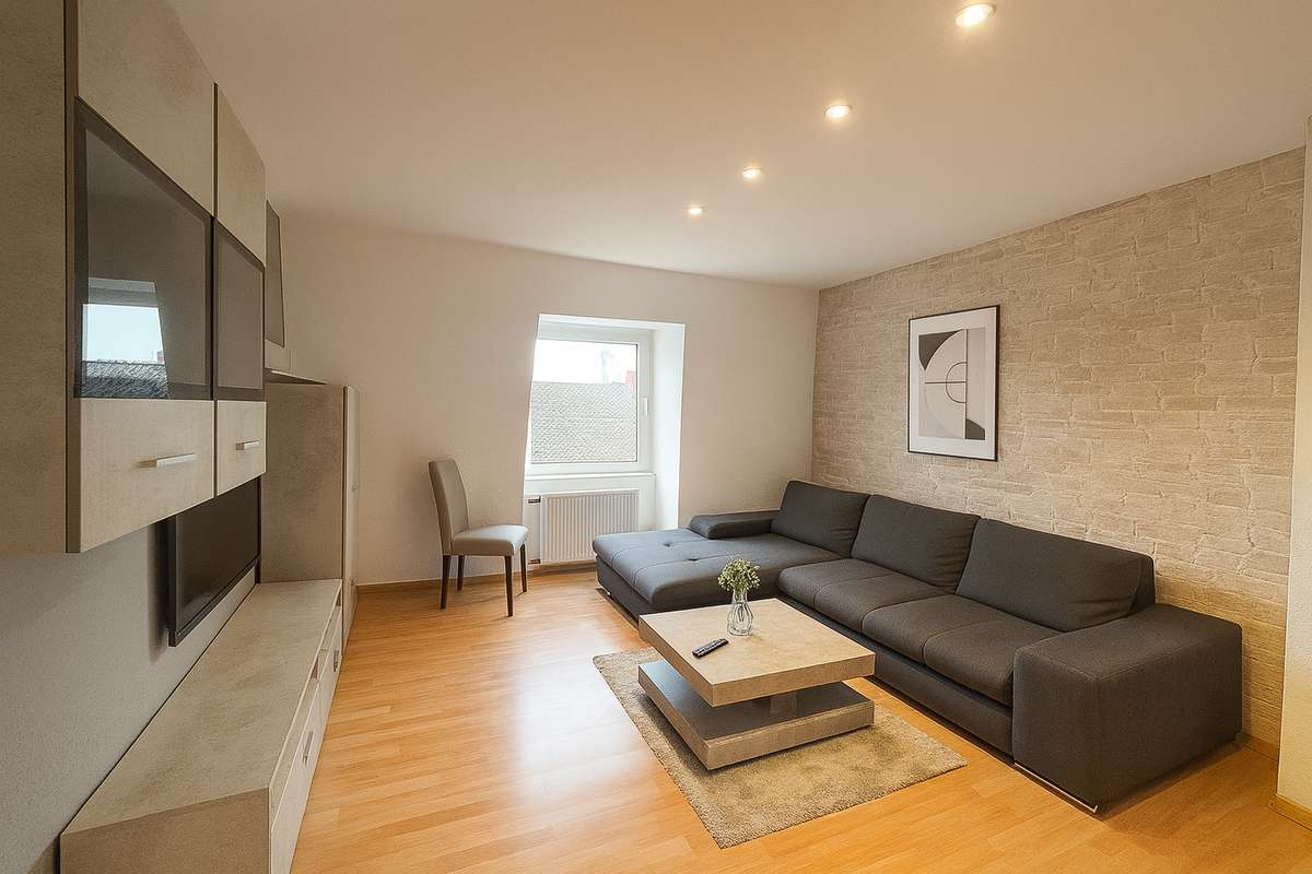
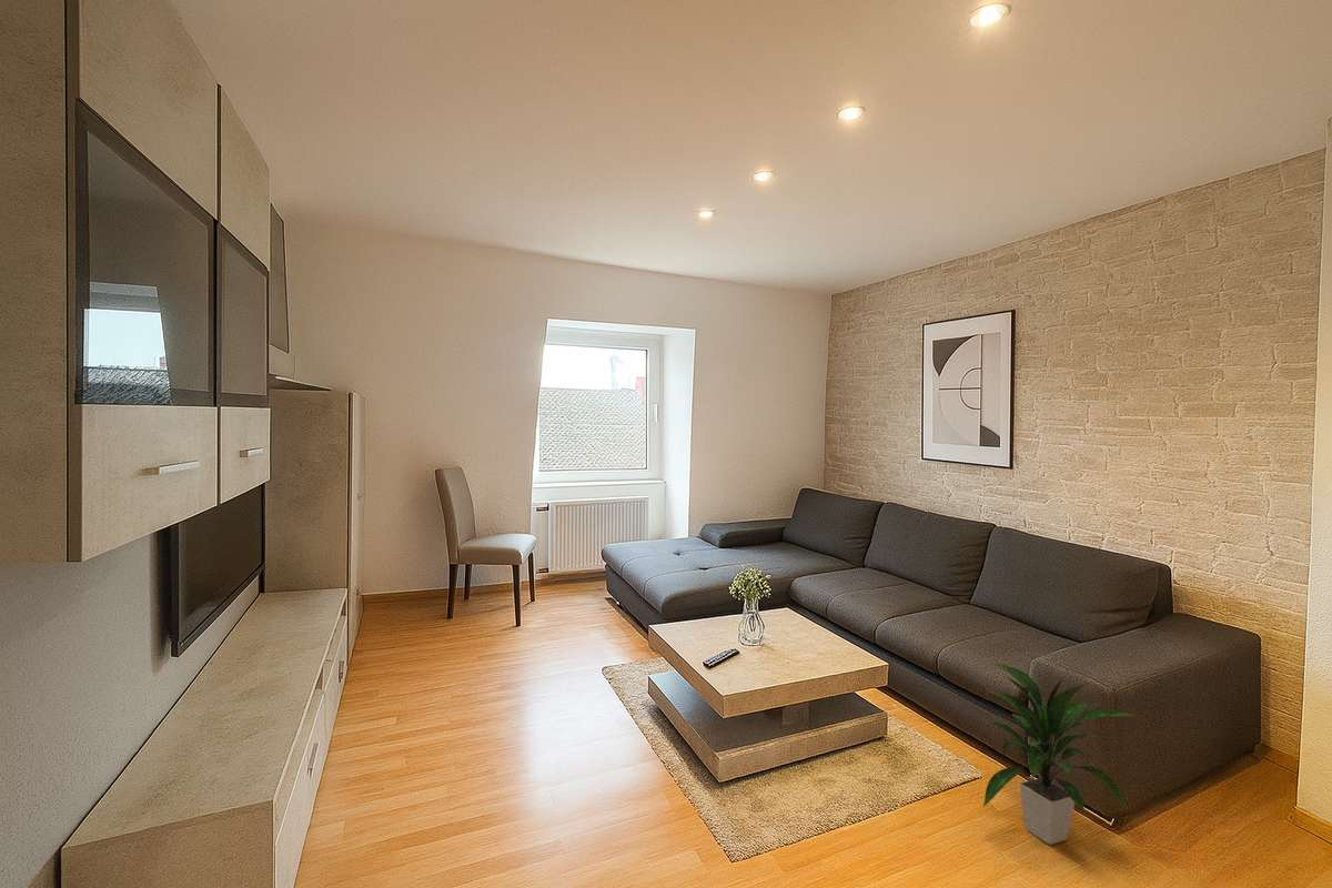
+ indoor plant [981,660,1136,846]
